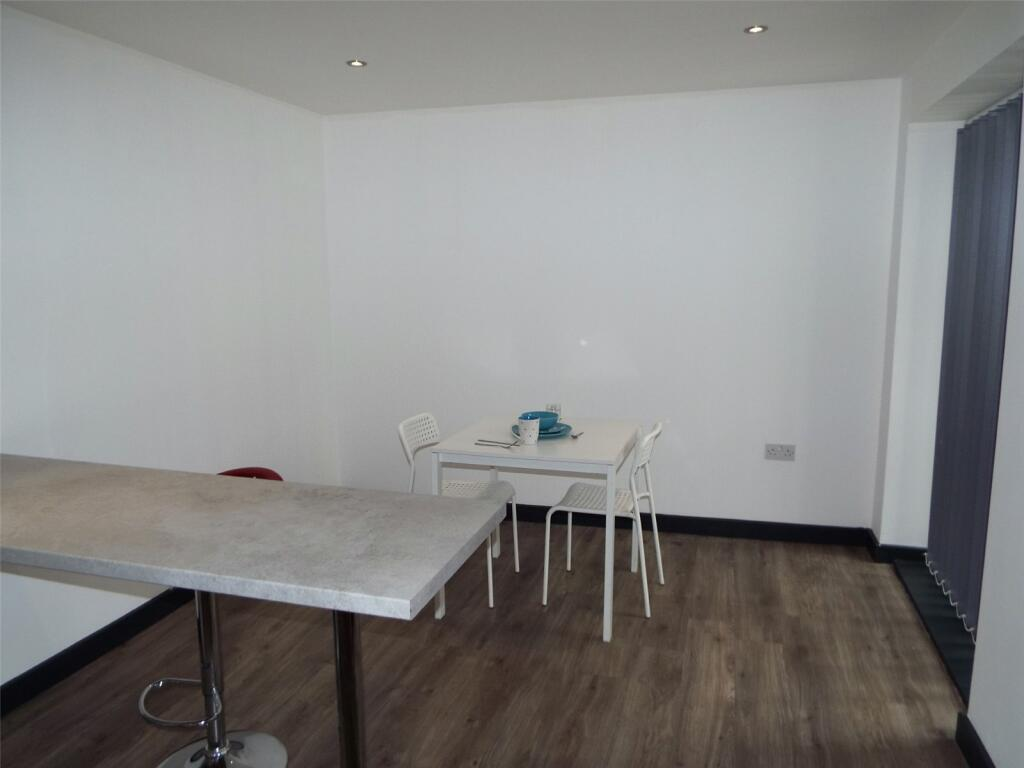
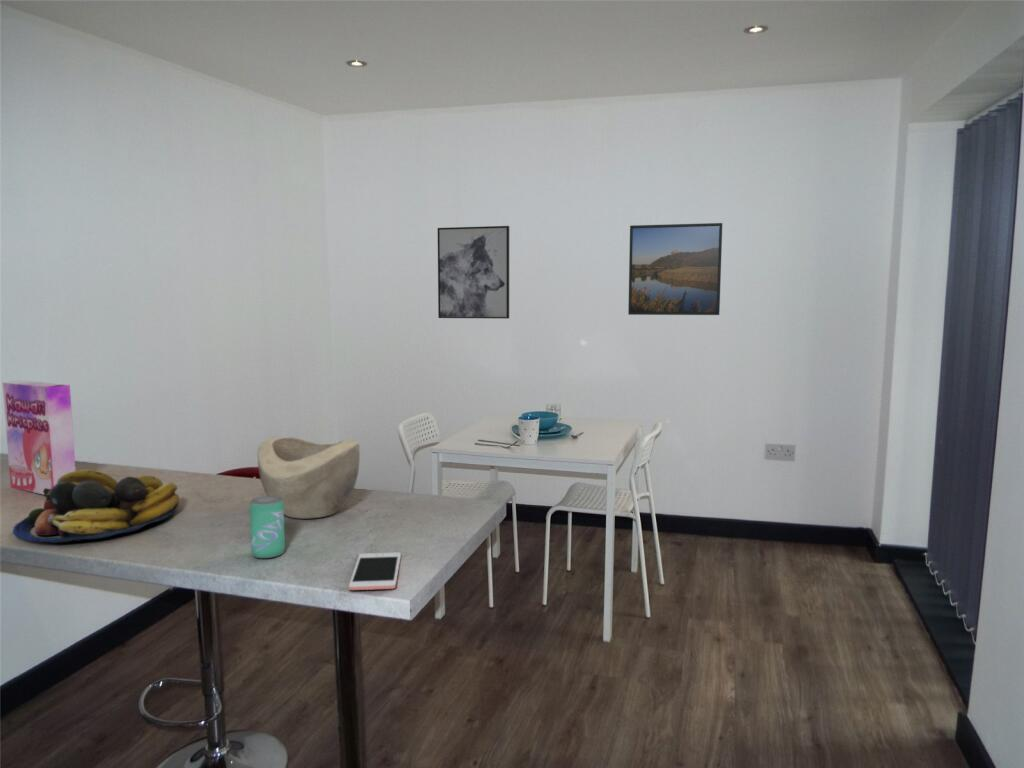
+ beverage can [249,495,286,559]
+ wall art [437,225,510,320]
+ fruit bowl [12,469,180,544]
+ cell phone [348,552,402,591]
+ cereal box [2,380,77,496]
+ decorative bowl [257,436,361,519]
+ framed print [627,222,723,316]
